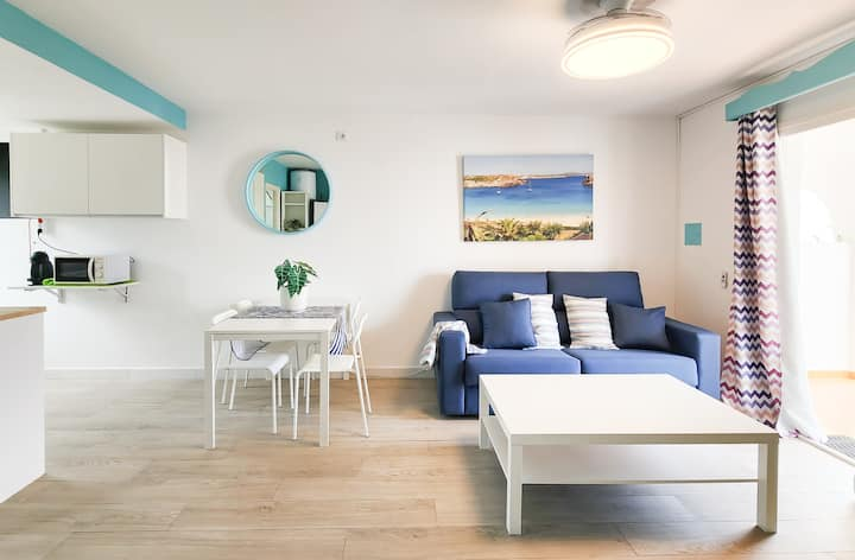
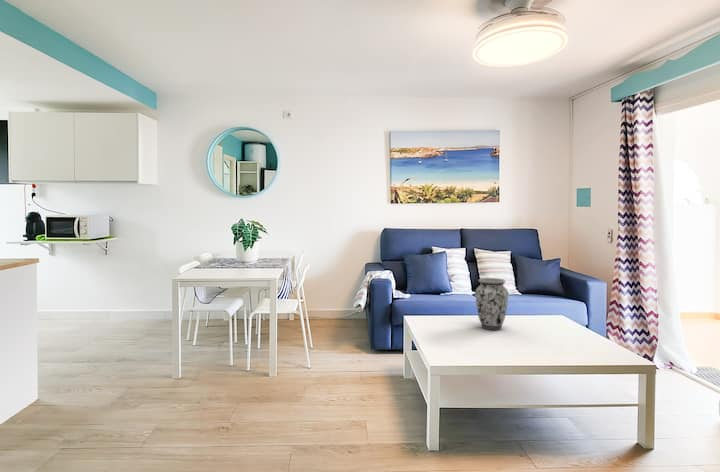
+ vase [475,277,509,330]
